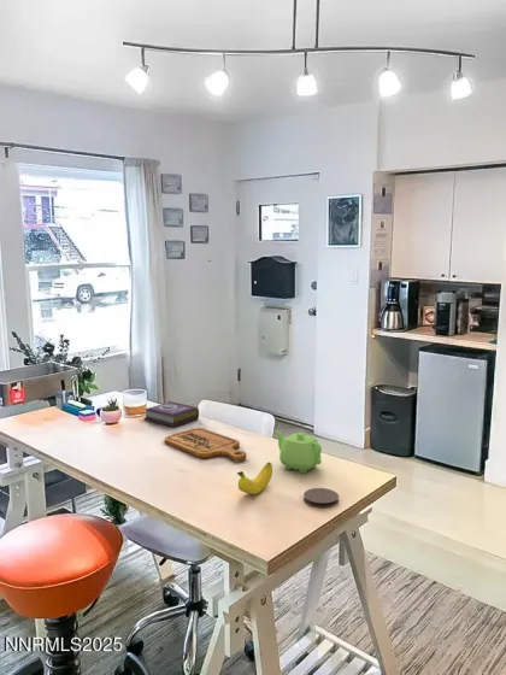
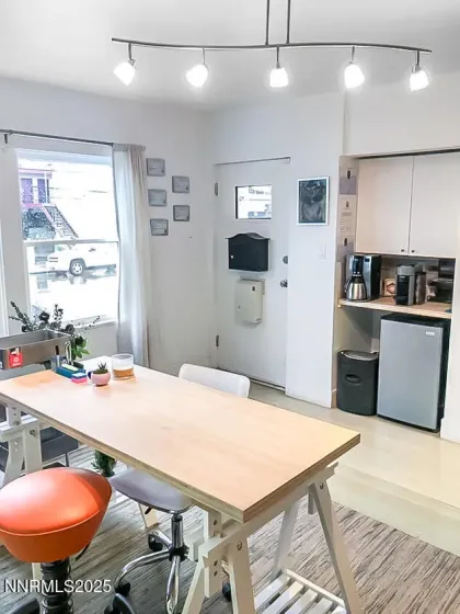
- banana [236,462,273,495]
- cutting board [164,427,247,462]
- teapot [273,429,323,475]
- coaster [302,487,340,509]
- book [143,400,200,428]
